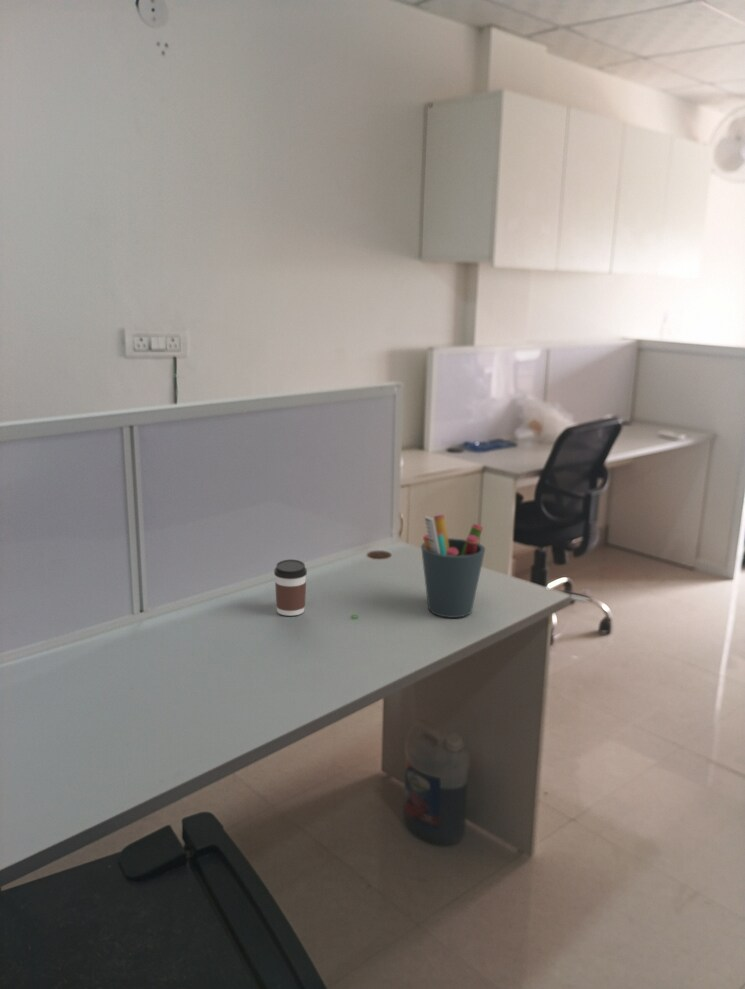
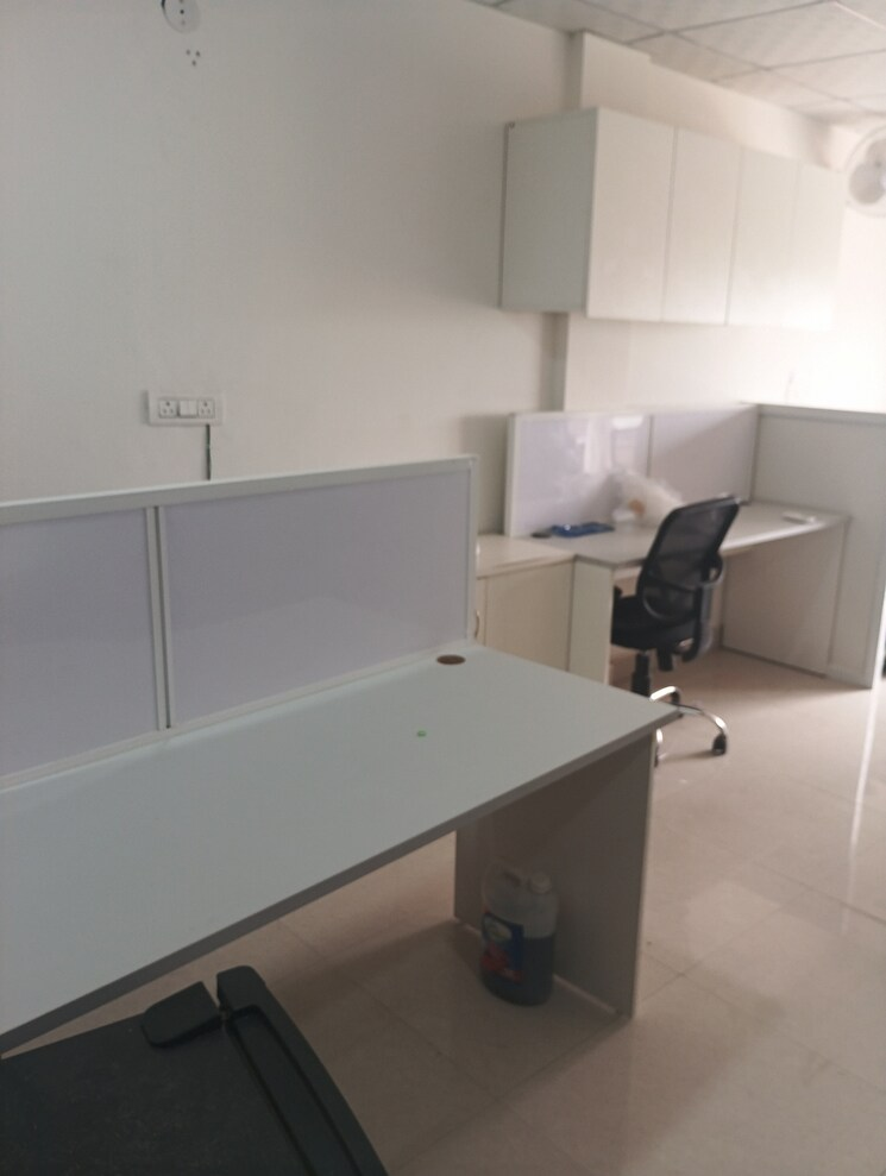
- coffee cup [273,559,308,617]
- pen holder [420,514,486,618]
